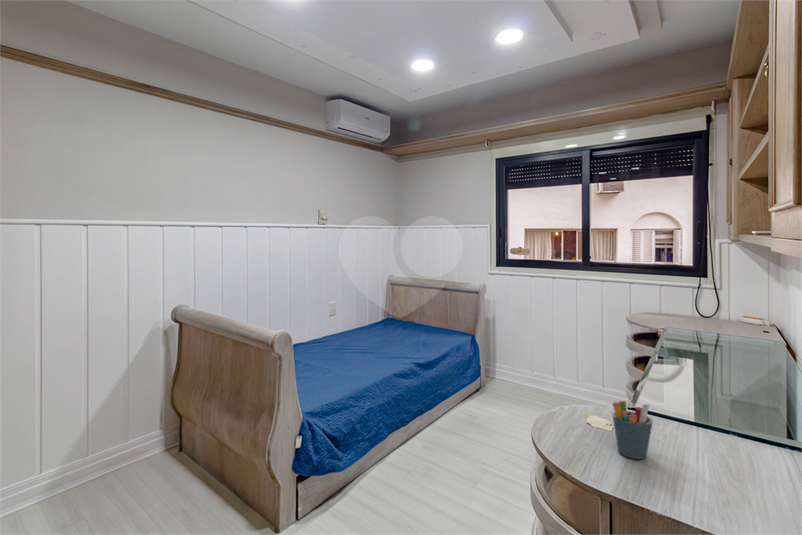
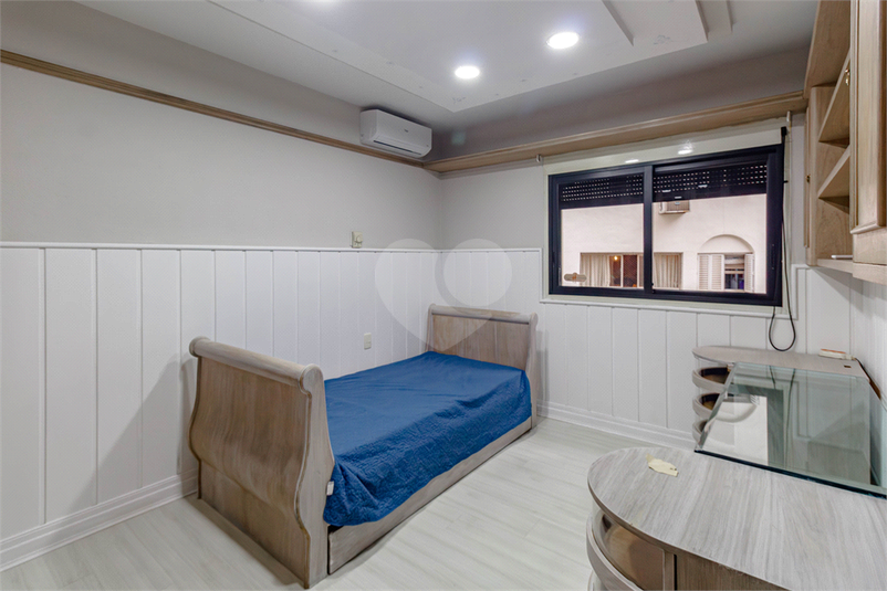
- pen holder [611,400,654,460]
